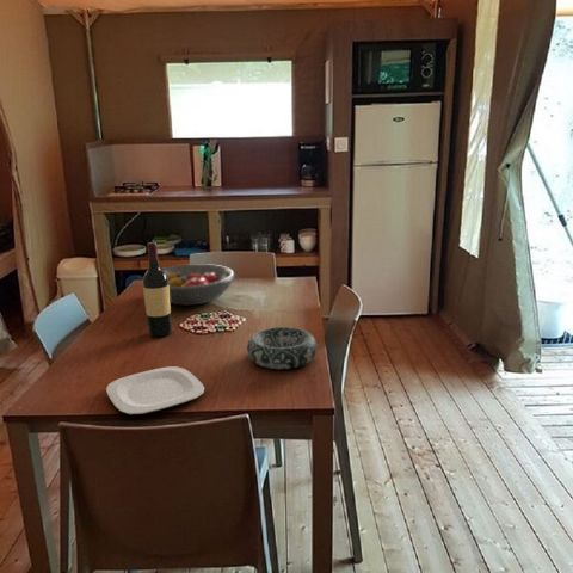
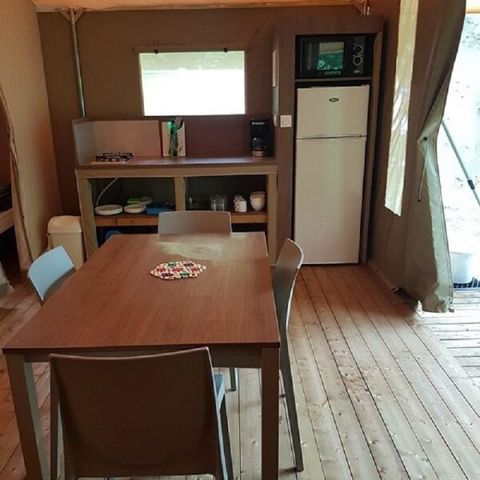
- fruit bowl [161,263,236,307]
- plate [105,365,205,415]
- decorative bowl [246,326,319,370]
- wine bottle [142,241,172,338]
